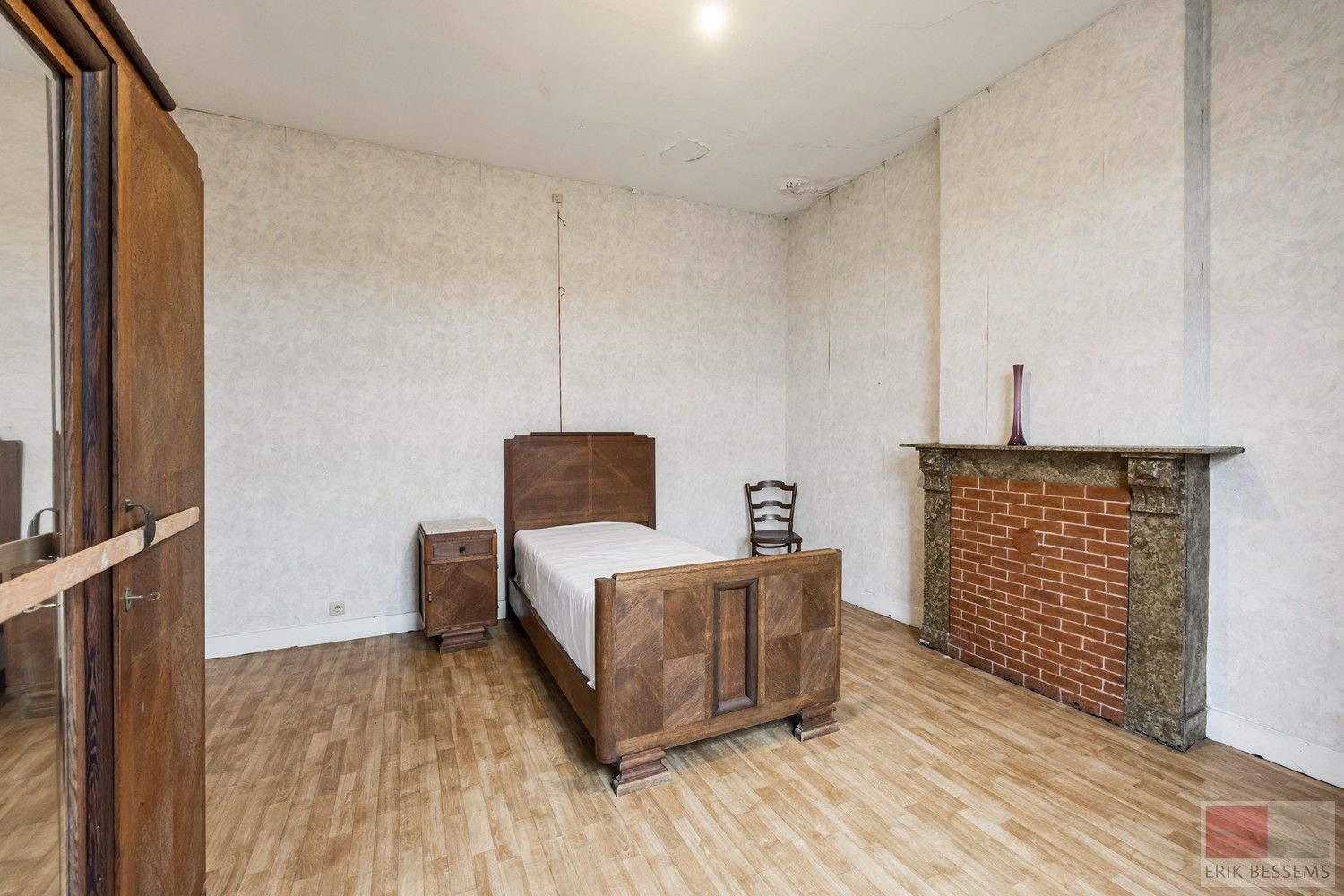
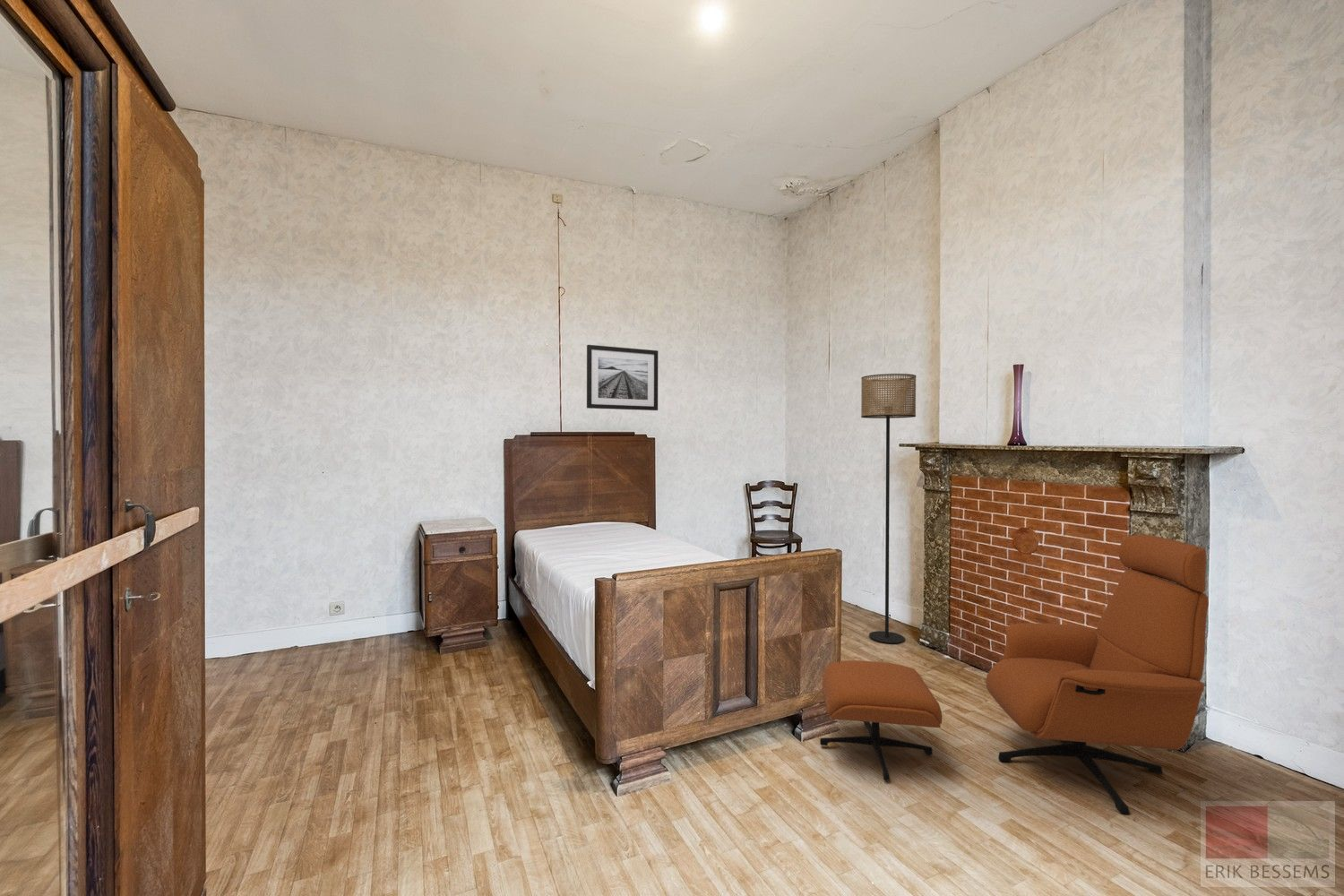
+ wall art [586,344,659,411]
+ floor lamp [860,373,917,644]
+ armchair [819,534,1210,815]
